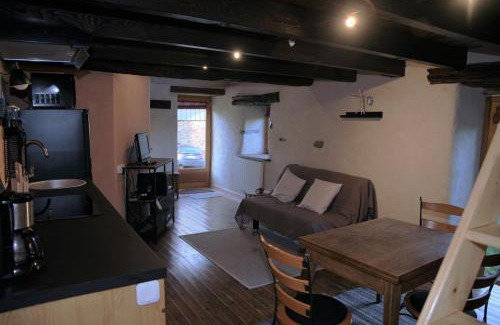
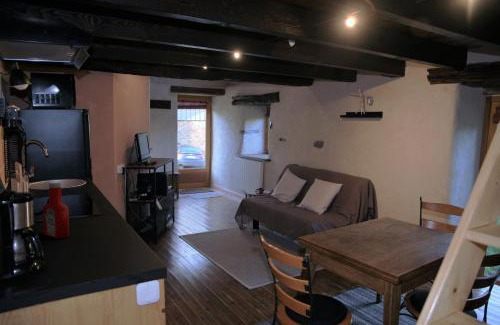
+ soap bottle [42,182,70,240]
